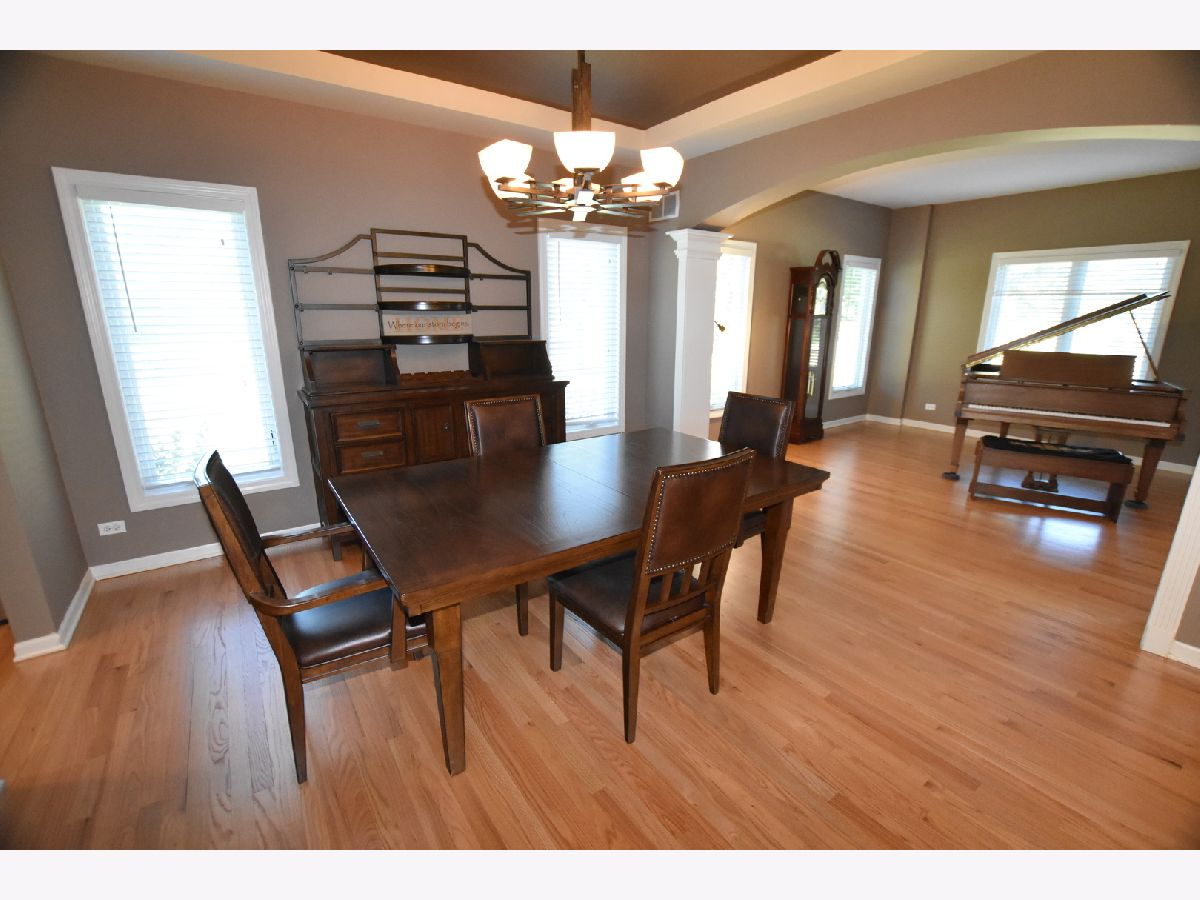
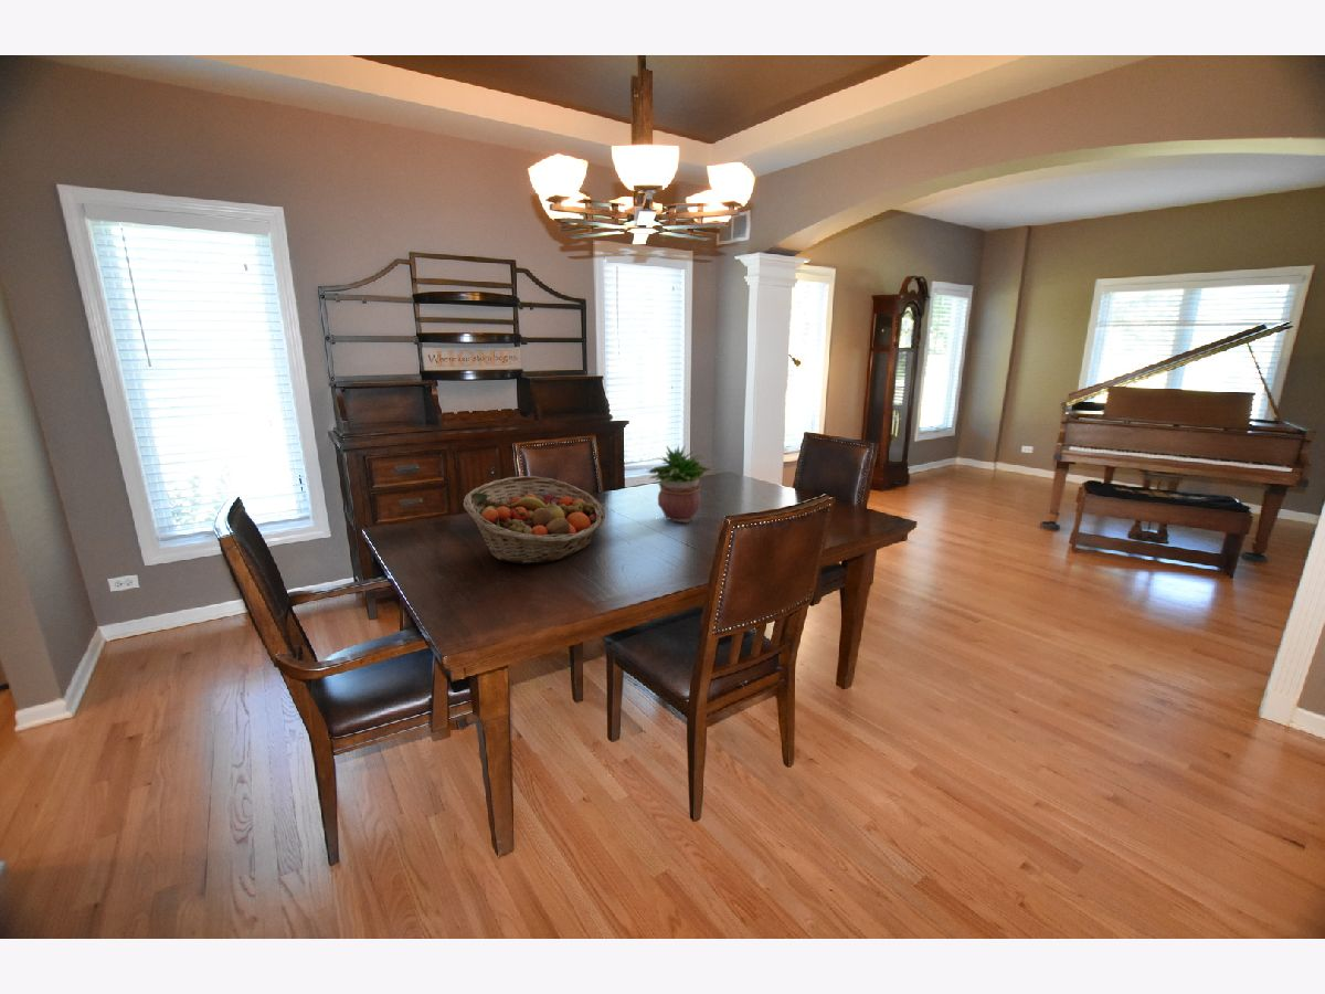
+ fruit basket [463,475,606,565]
+ potted plant [647,444,712,525]
